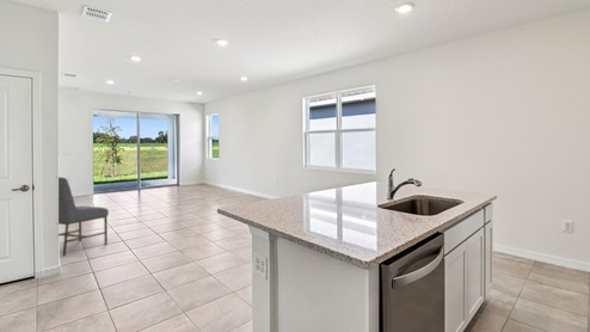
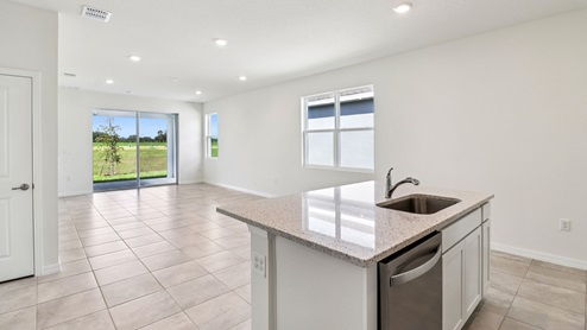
- chair [57,176,110,258]
